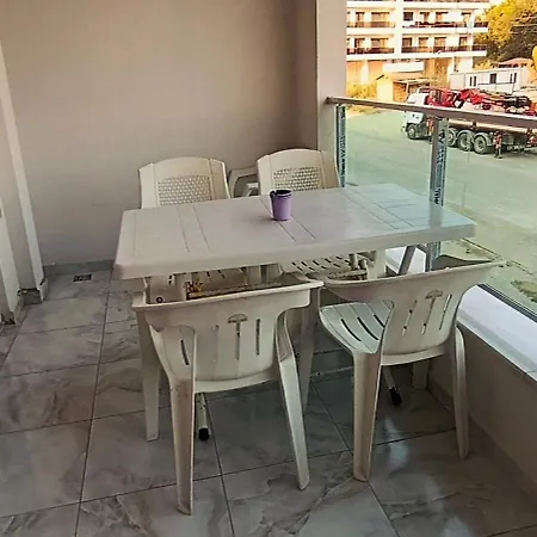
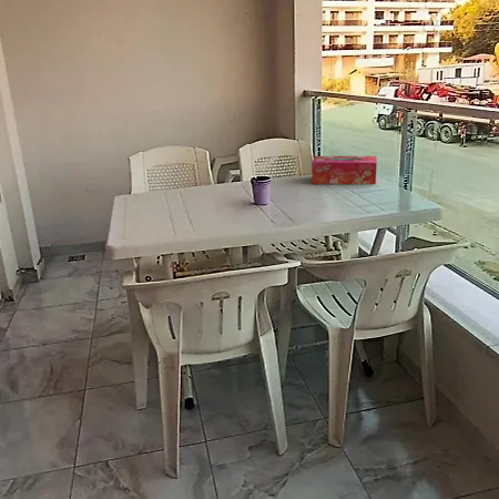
+ tissue box [310,155,378,185]
